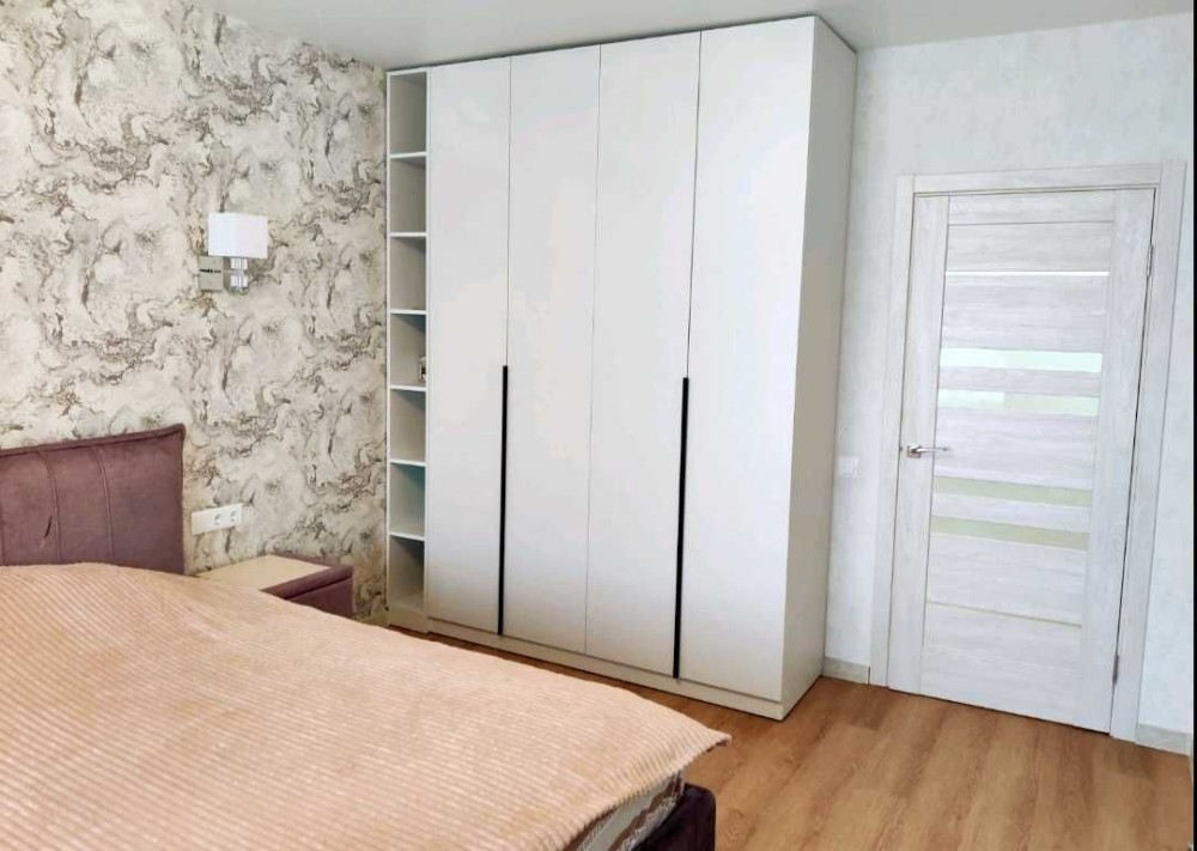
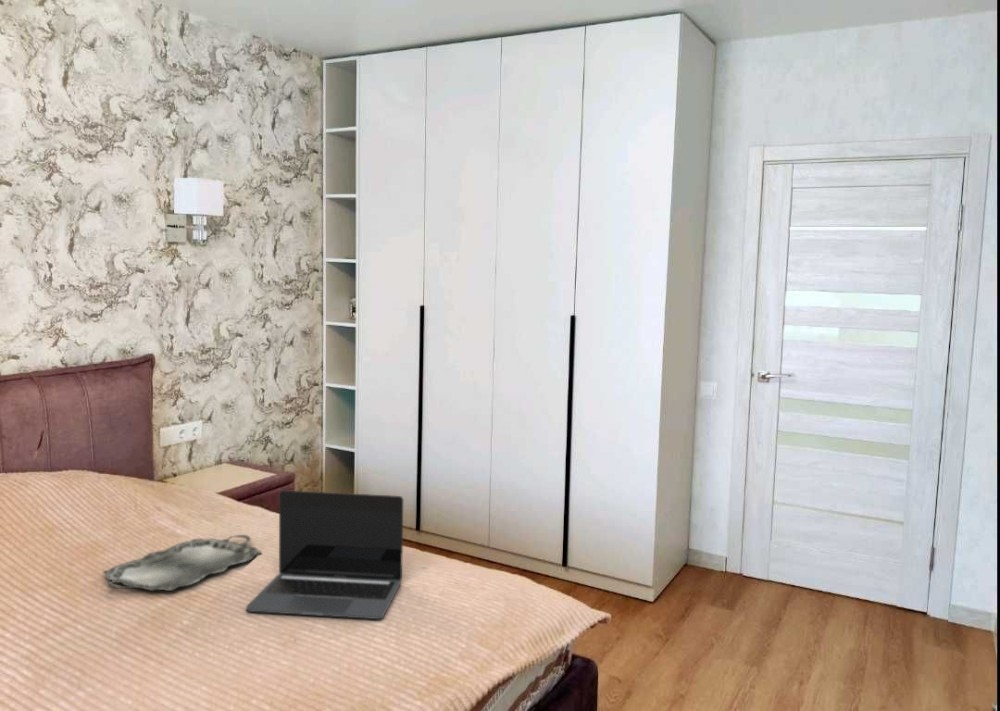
+ serving tray [102,534,262,592]
+ laptop [245,489,404,620]
